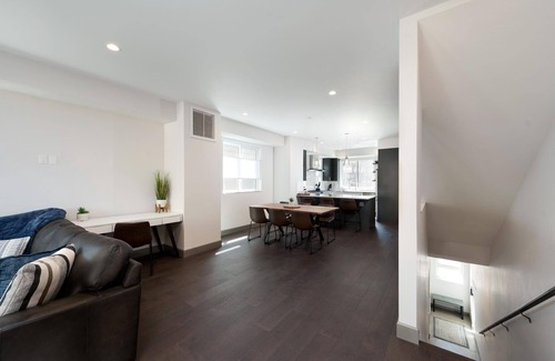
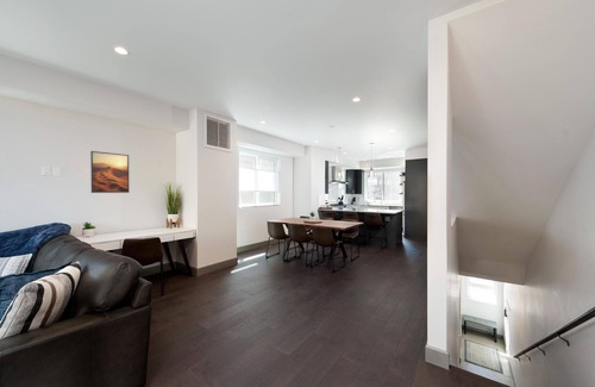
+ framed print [89,150,130,194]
